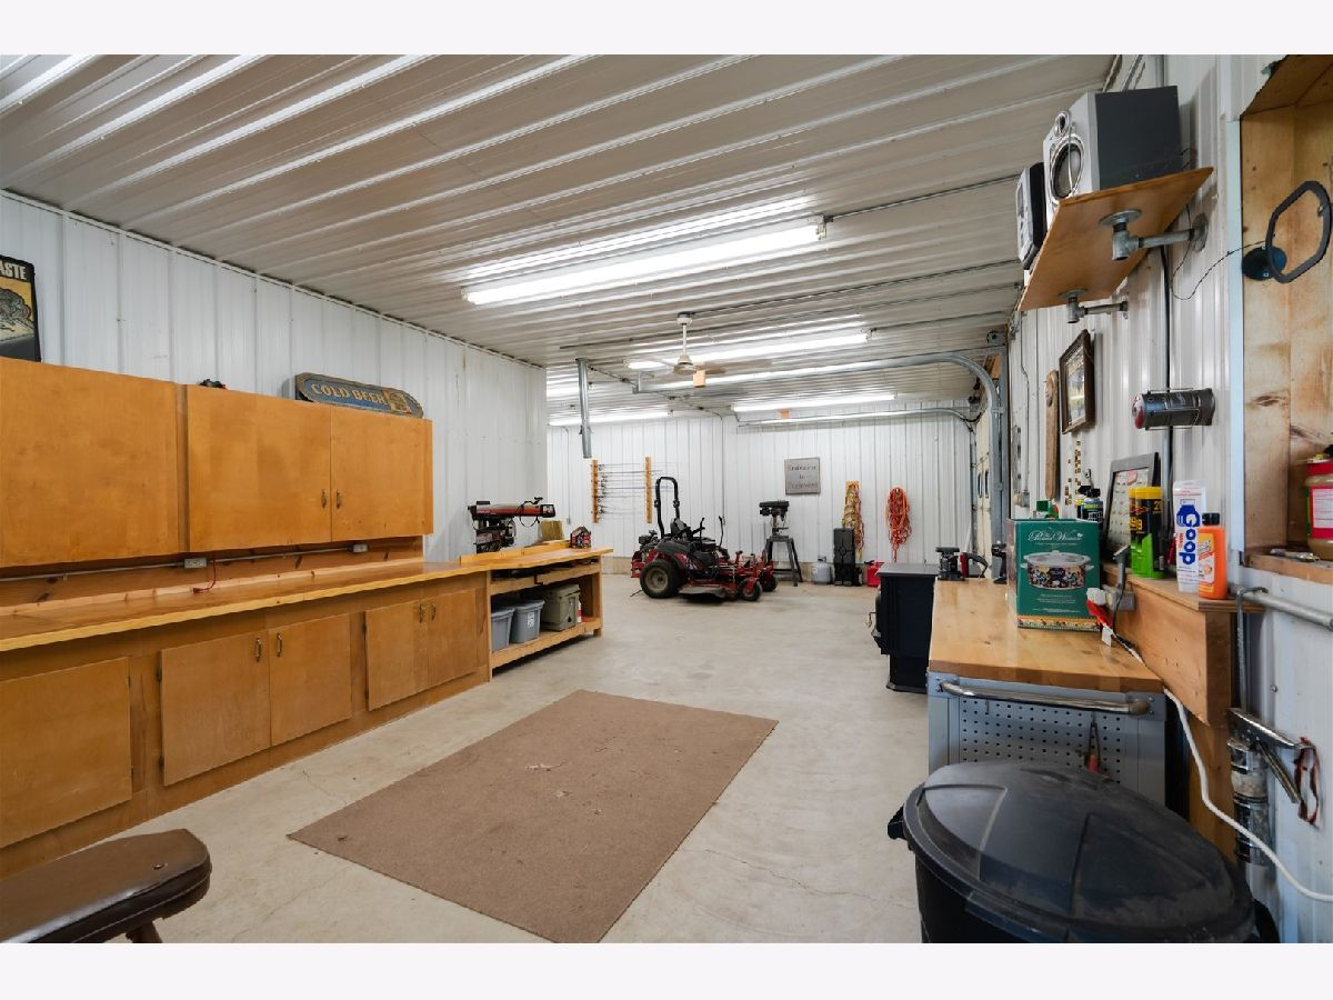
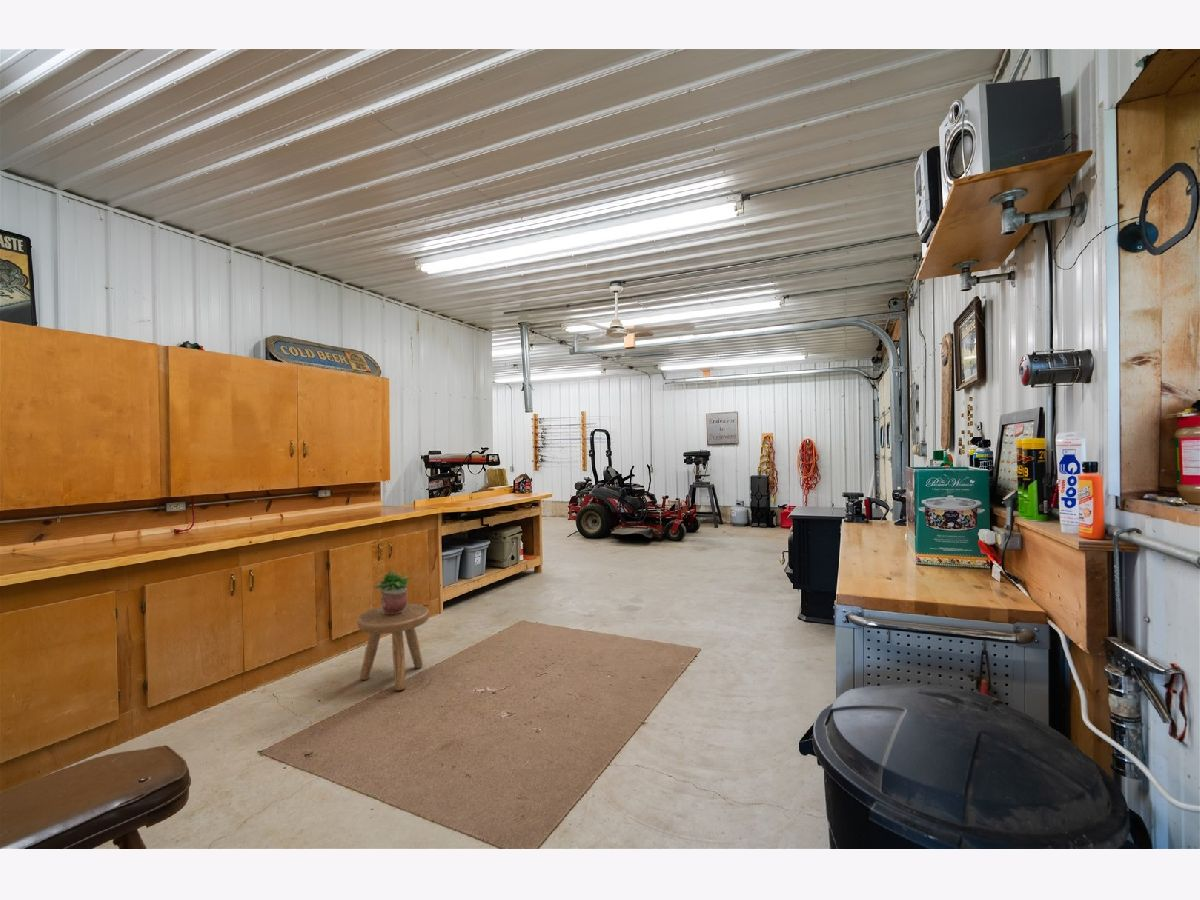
+ stool [356,603,430,691]
+ potted plant [373,568,413,614]
